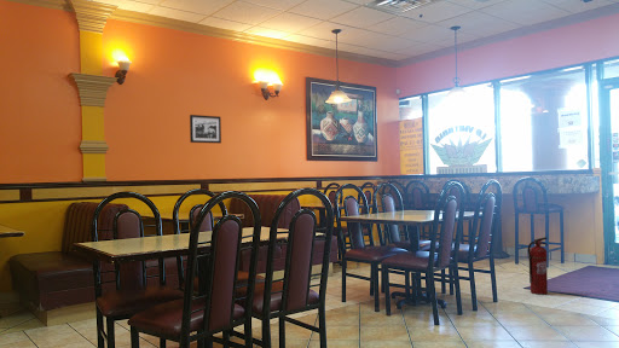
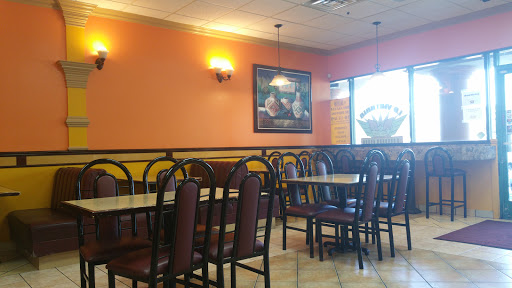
- picture frame [189,114,222,145]
- fire extinguisher [527,236,549,296]
